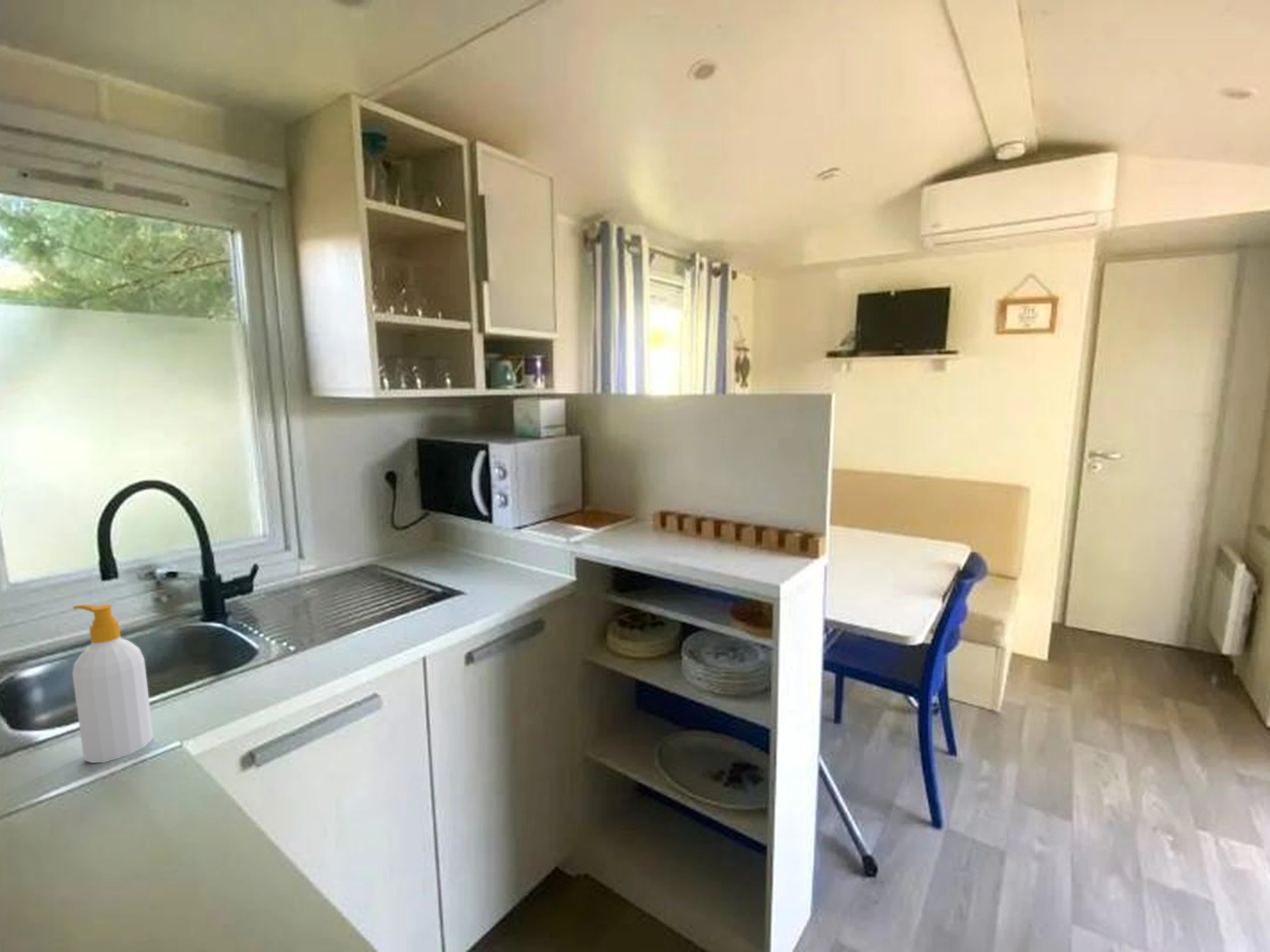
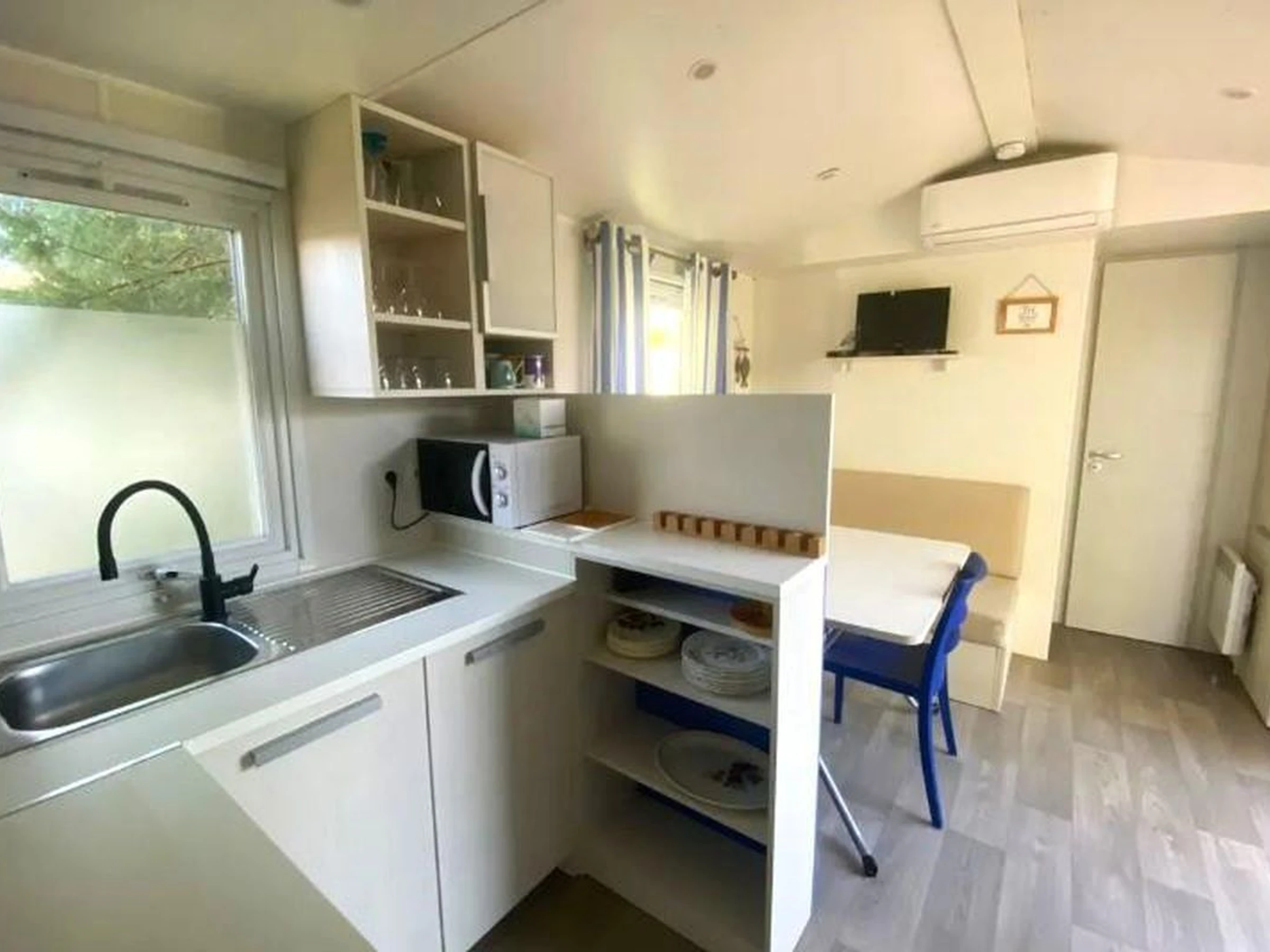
- soap bottle [72,603,154,764]
